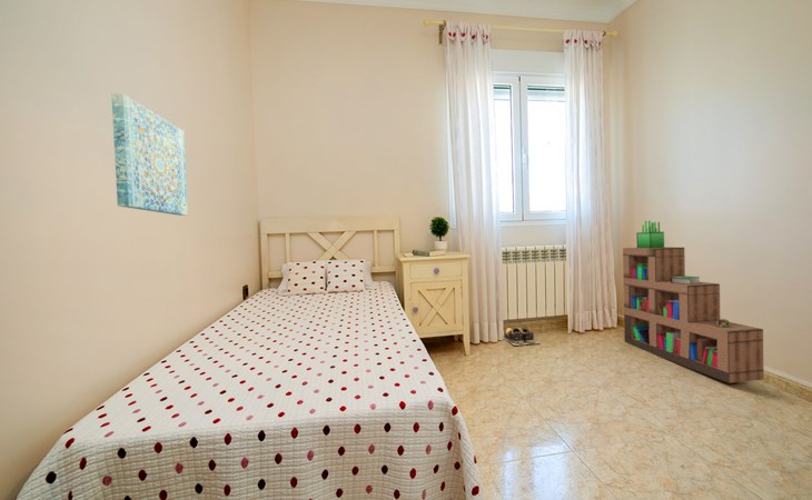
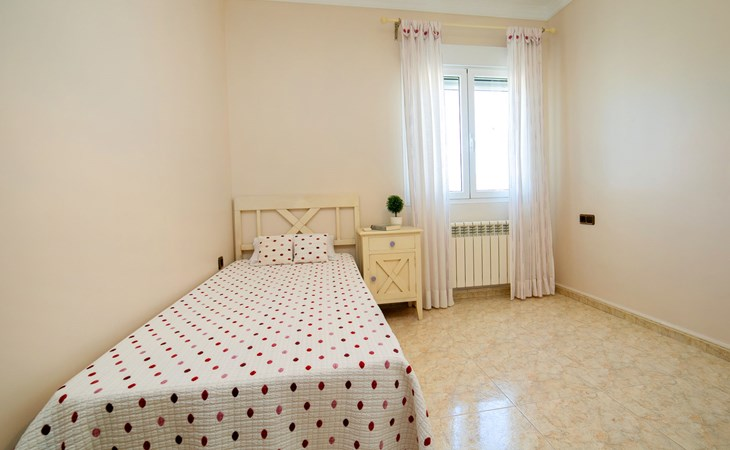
- bookshelf [622,220,764,384]
- wall art [110,92,189,217]
- shoes [502,326,541,347]
